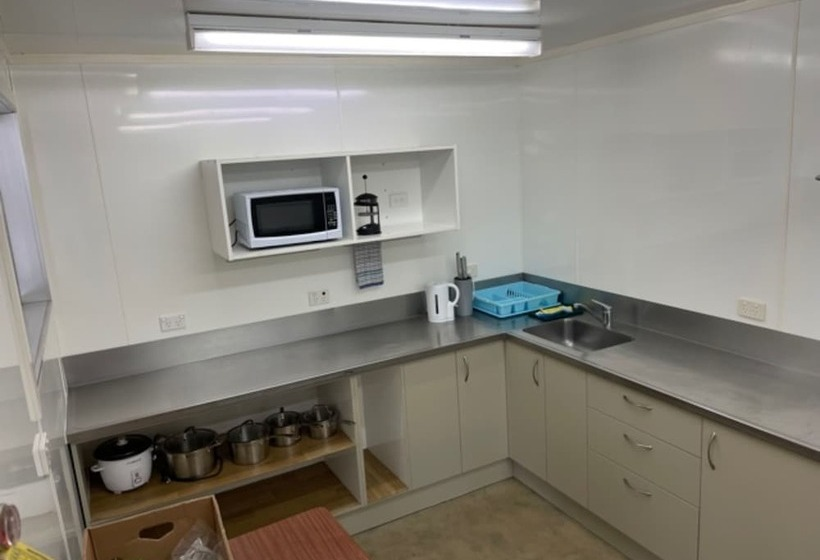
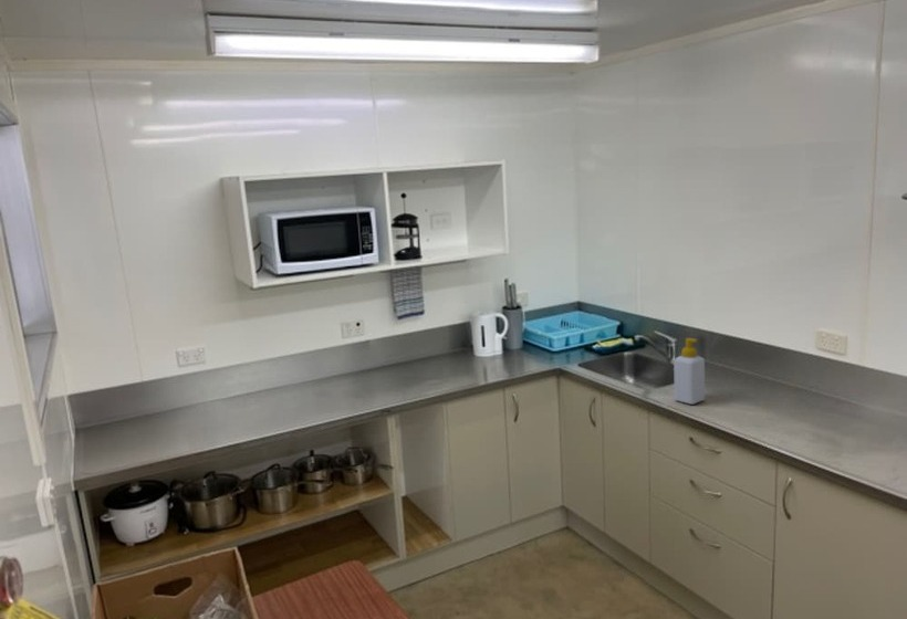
+ soap bottle [673,337,706,406]
